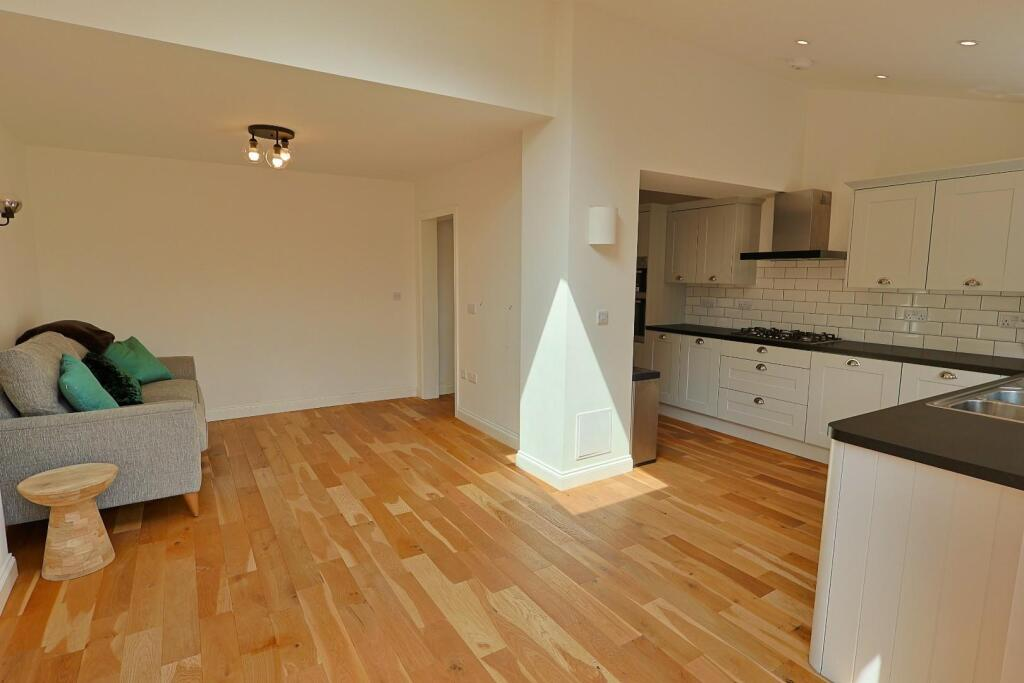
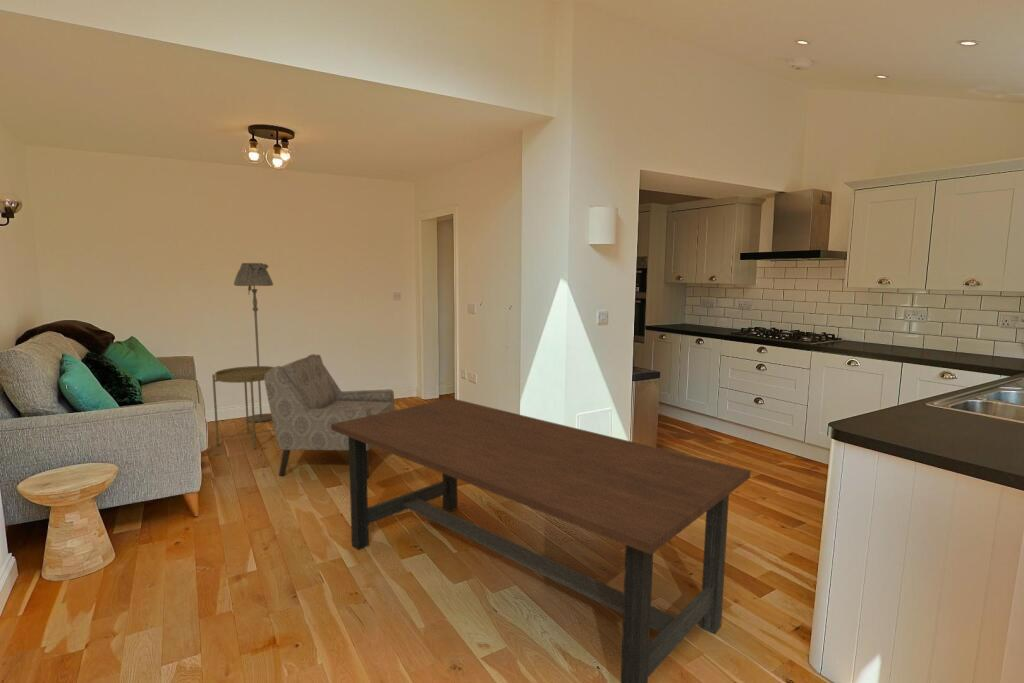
+ side table [211,365,275,450]
+ floor lamp [233,262,274,423]
+ chair [263,353,395,480]
+ dining table [331,397,752,683]
